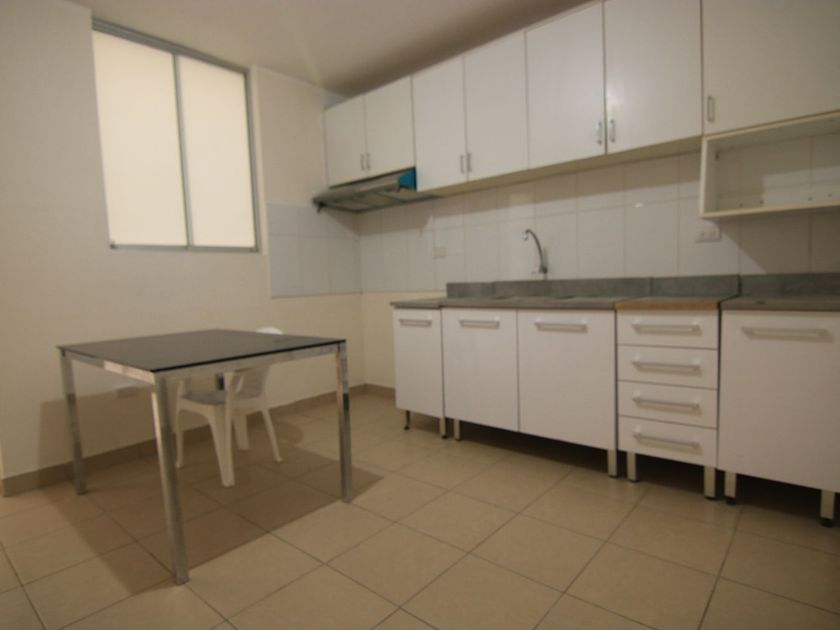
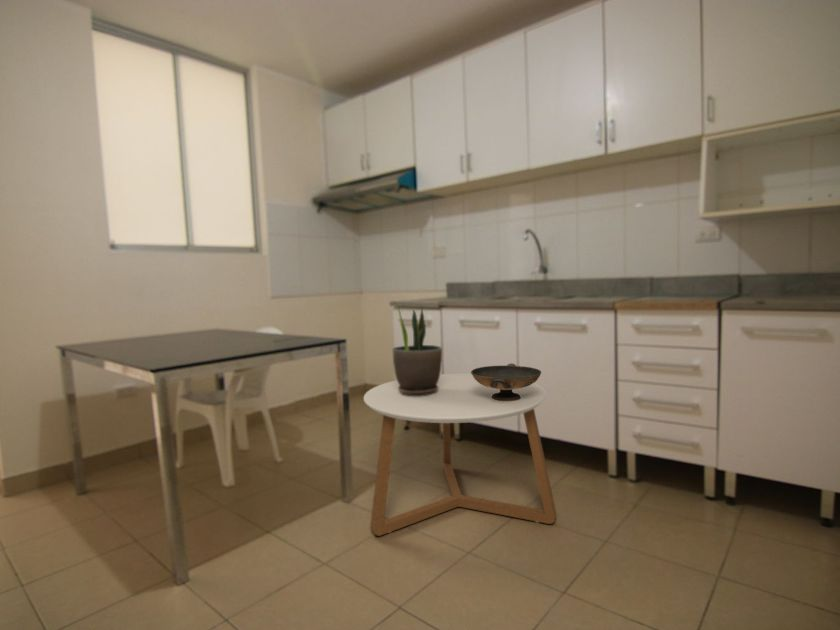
+ potted plant [391,299,443,396]
+ coffee table [363,373,557,537]
+ decorative bowl [470,362,542,401]
